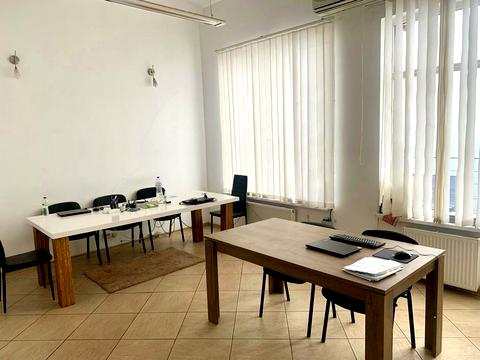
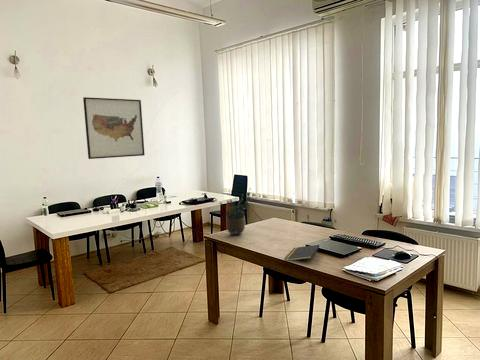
+ wall art [82,96,145,160]
+ notepad [284,244,320,262]
+ potted plant [219,187,252,236]
